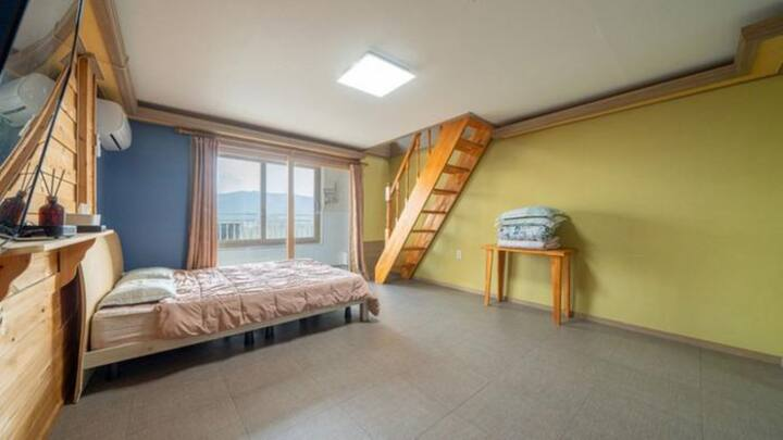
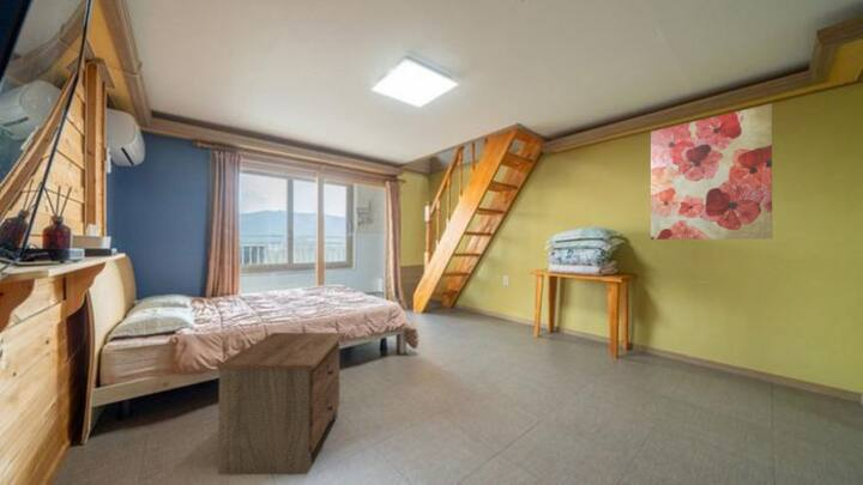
+ wall art [650,102,773,241]
+ nightstand [216,332,345,477]
